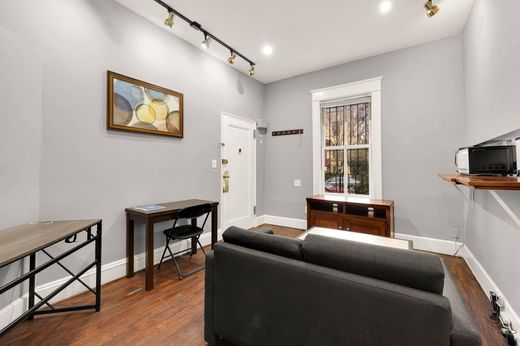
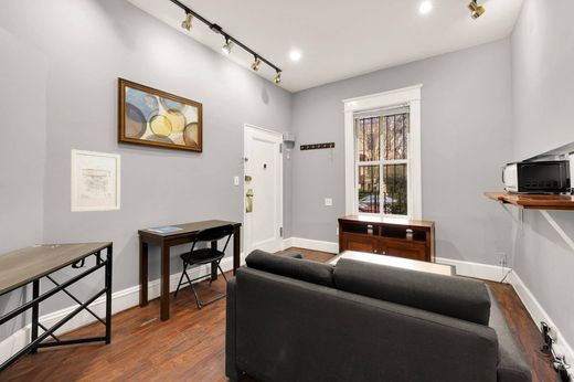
+ wall art [70,148,121,213]
